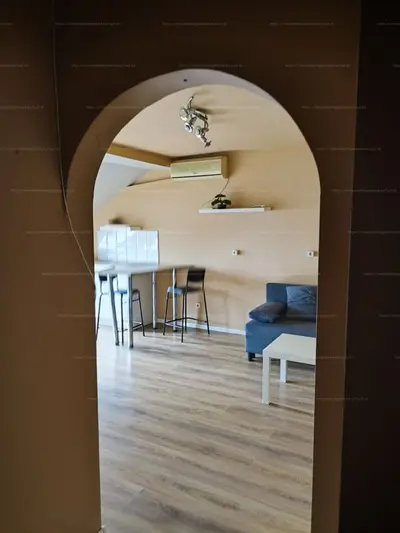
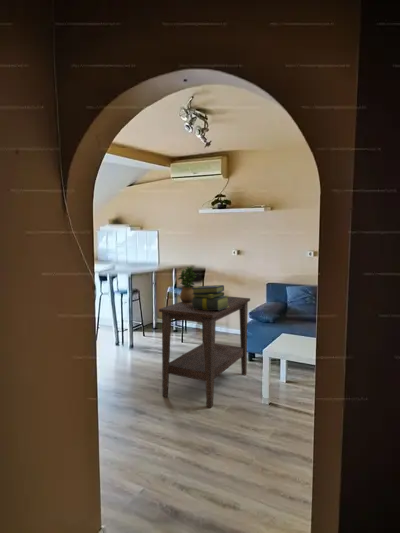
+ stack of books [192,284,229,310]
+ potted plant [177,266,198,304]
+ side table [158,295,251,409]
